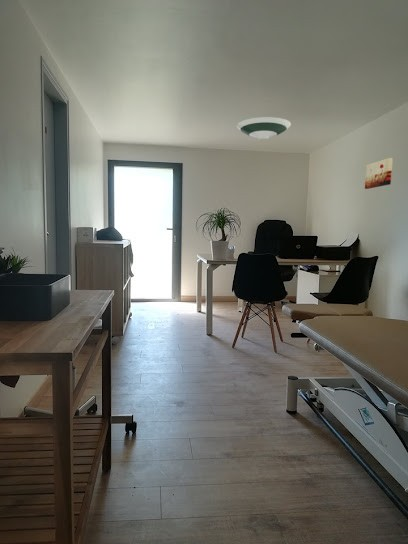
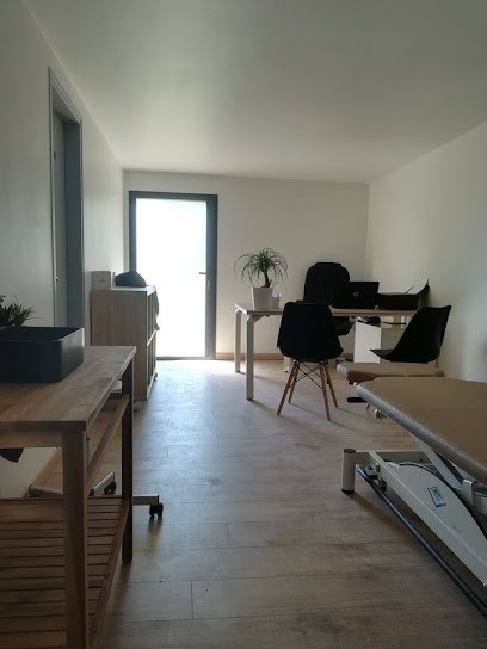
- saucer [236,116,292,141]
- wall art [364,157,394,190]
